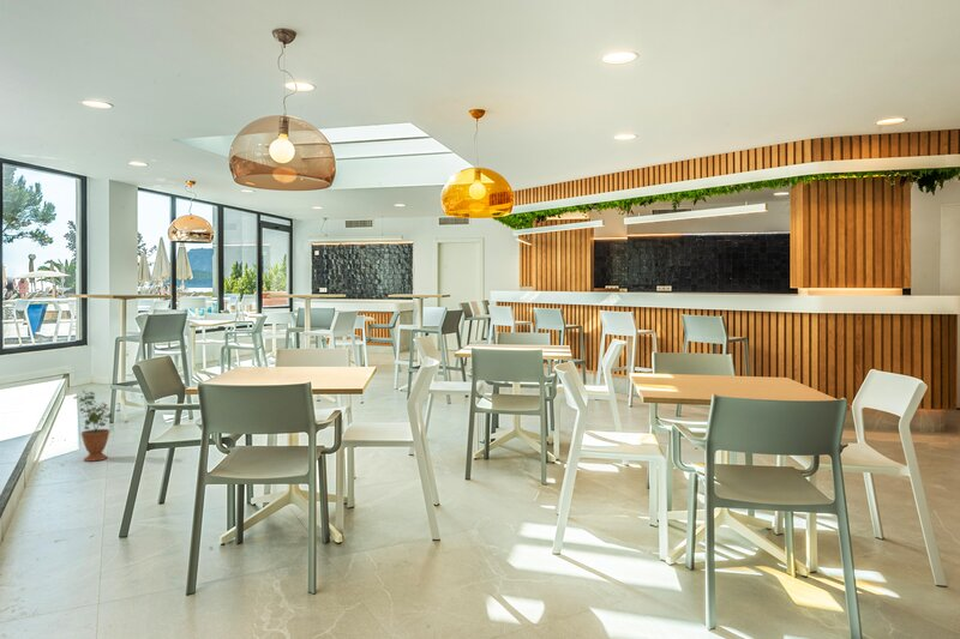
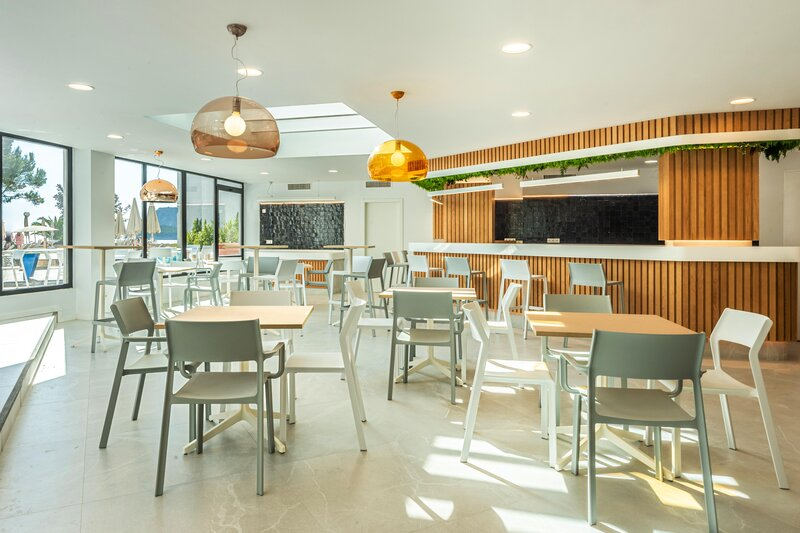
- potted plant [72,388,114,463]
